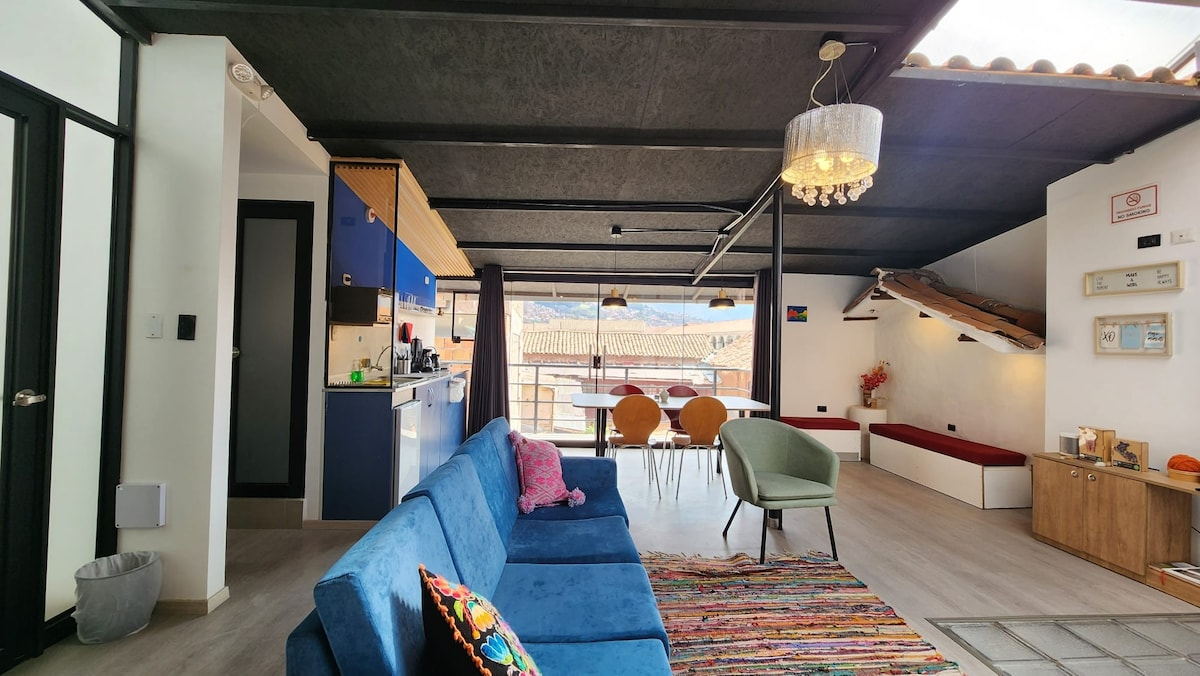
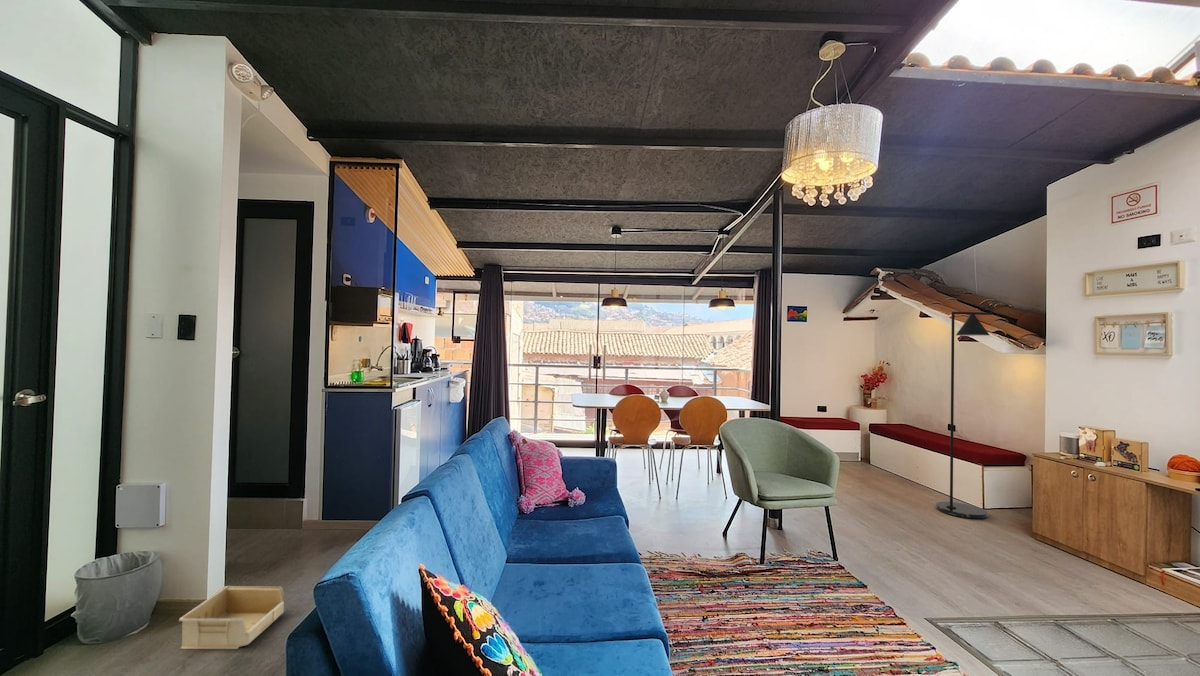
+ storage bin [178,585,285,650]
+ floor lamp [935,311,993,519]
